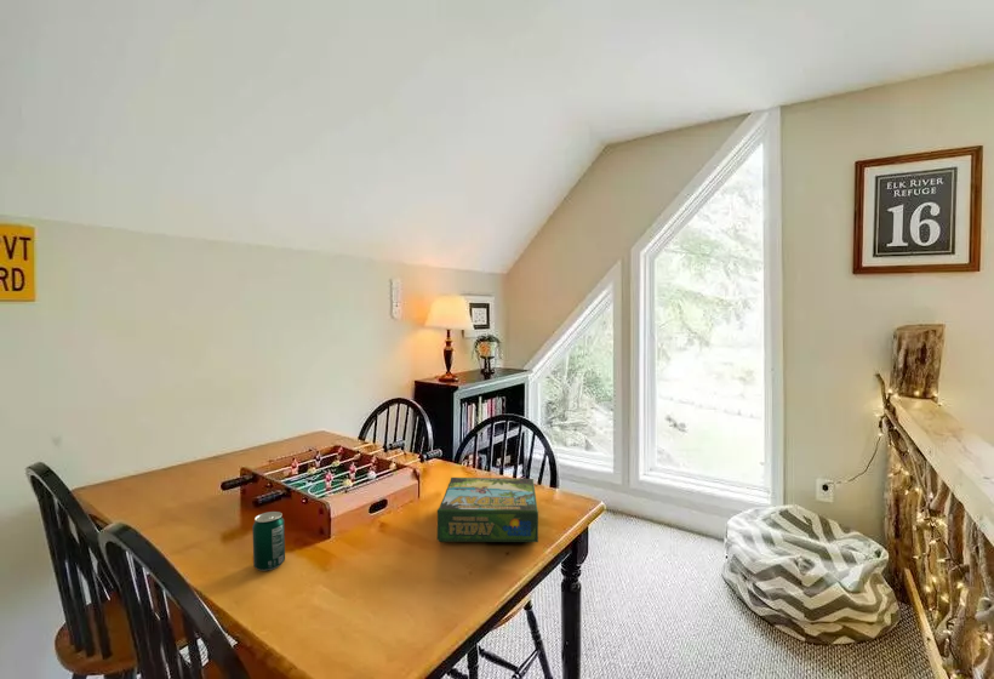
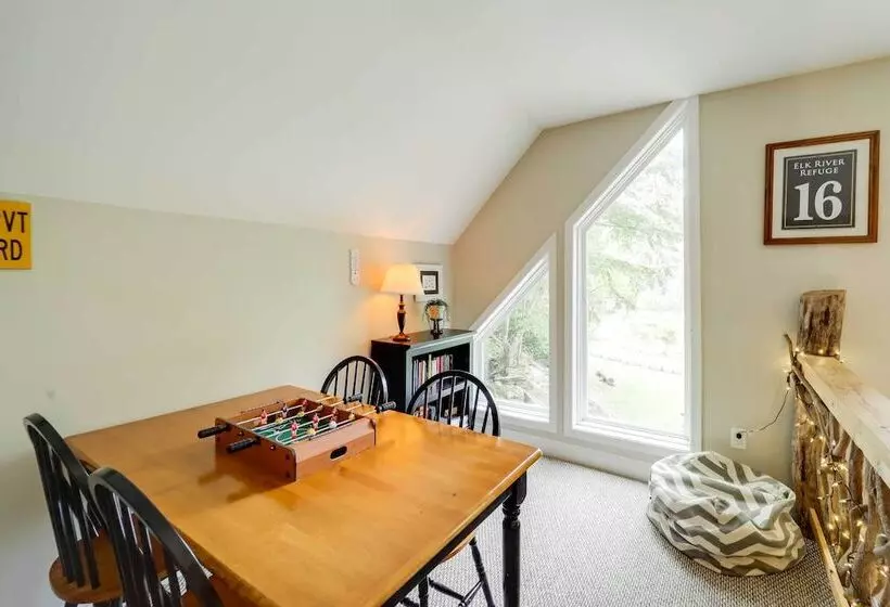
- beverage can [251,510,286,572]
- board game [436,477,539,543]
